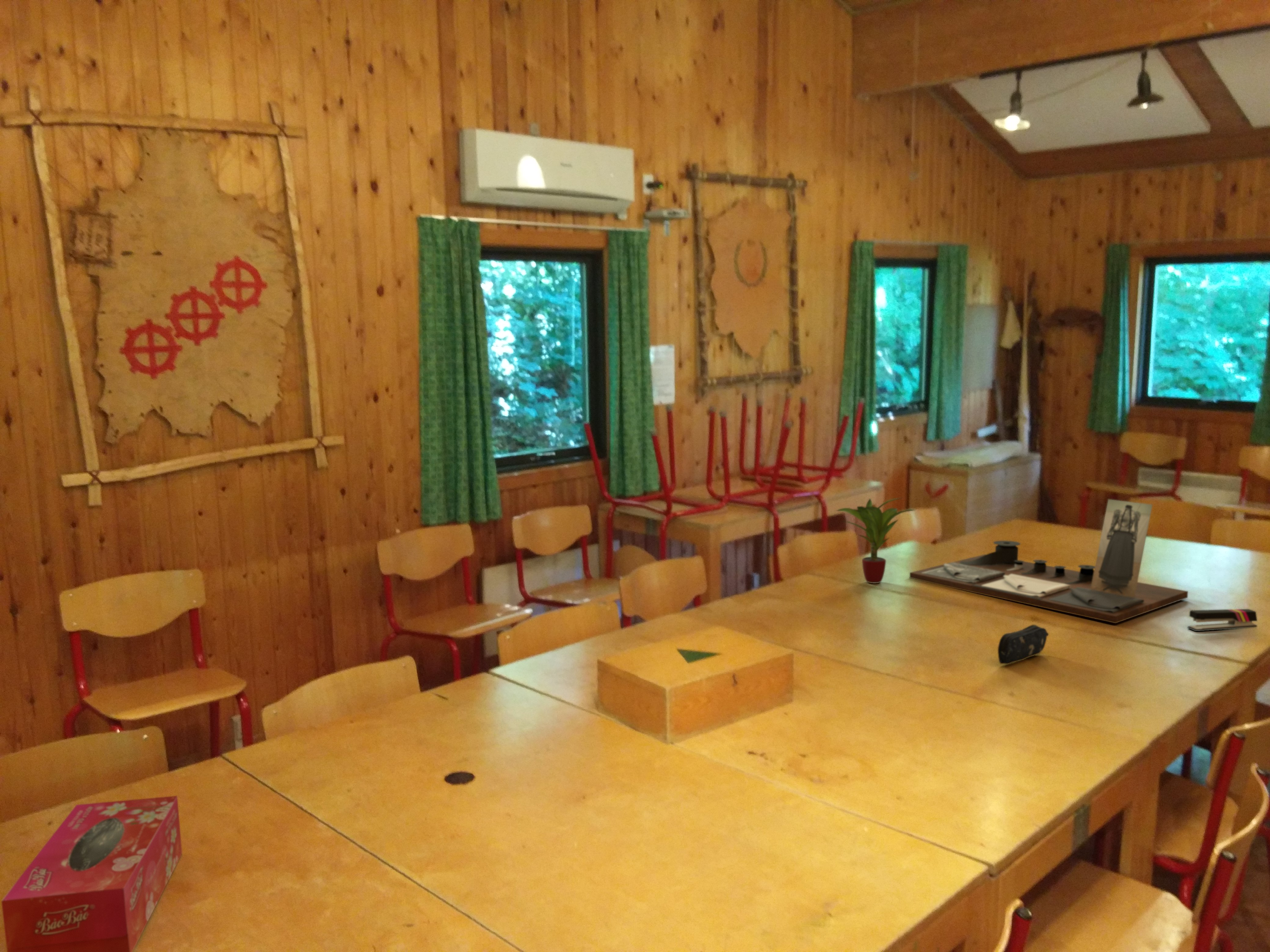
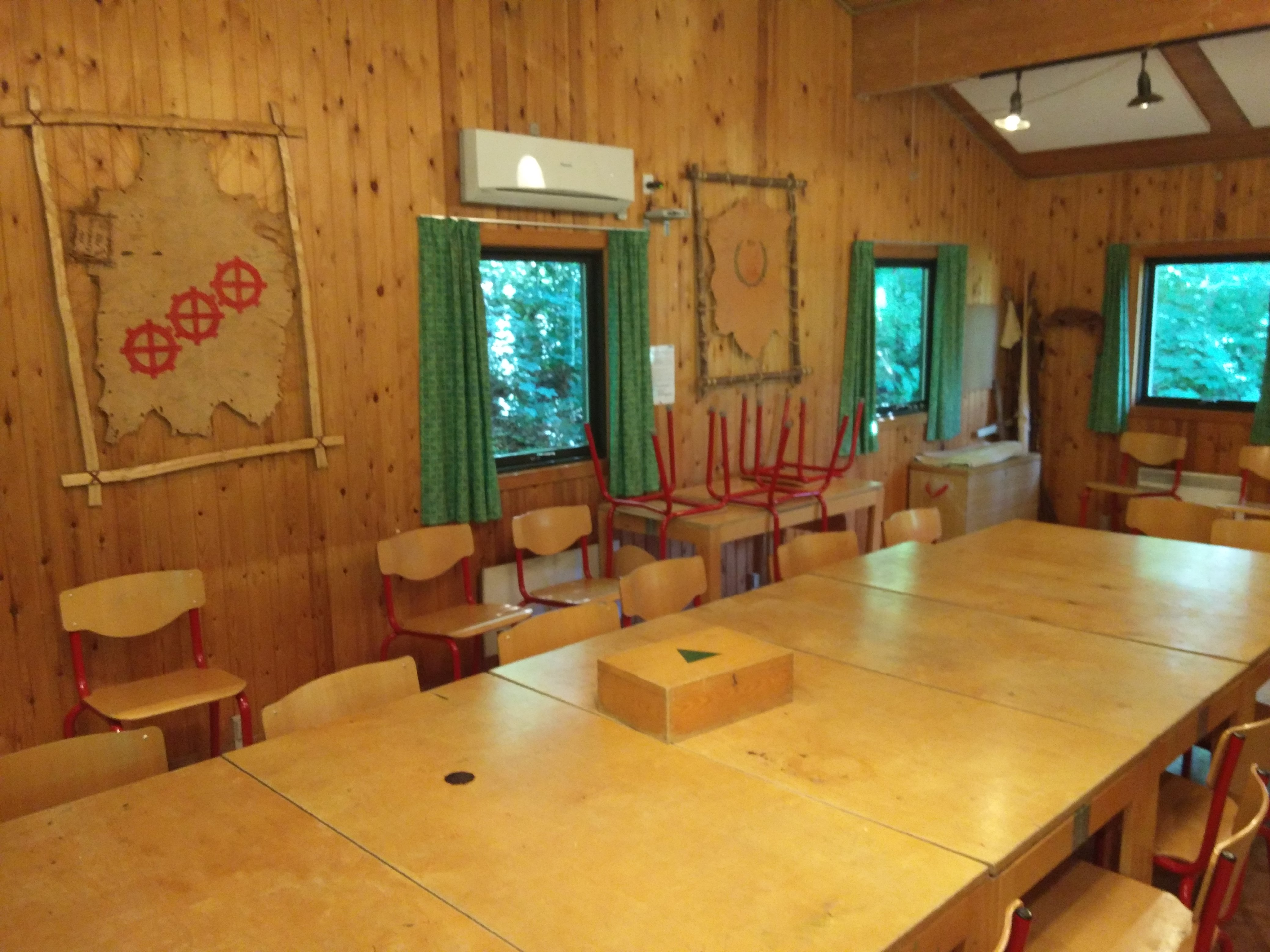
- desk organizer [909,499,1188,624]
- potted plant [835,497,916,584]
- pencil case [997,624,1049,665]
- tissue box [1,795,183,952]
- stapler [1187,609,1258,632]
